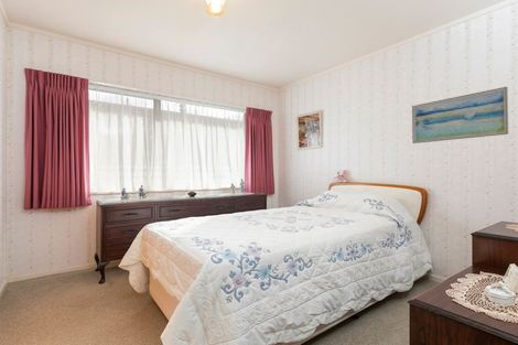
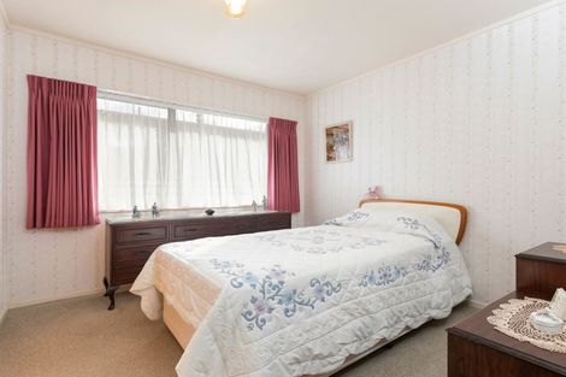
- wall art [411,86,509,144]
